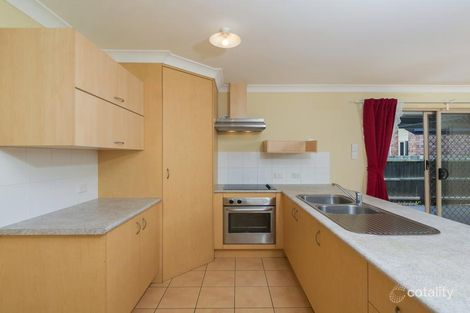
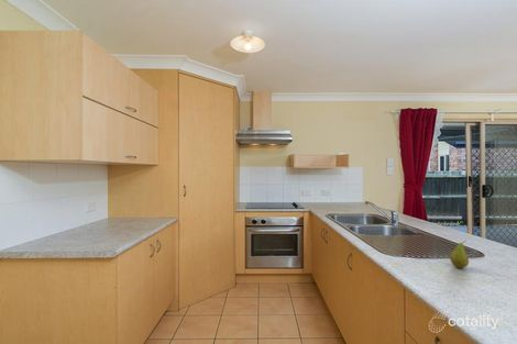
+ fruit [449,240,470,269]
